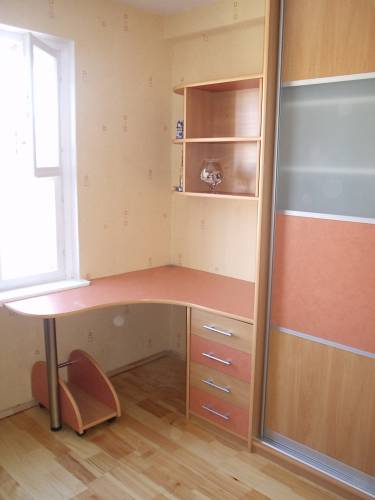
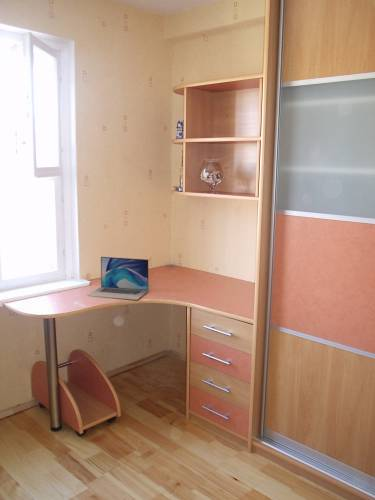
+ laptop [86,256,149,301]
